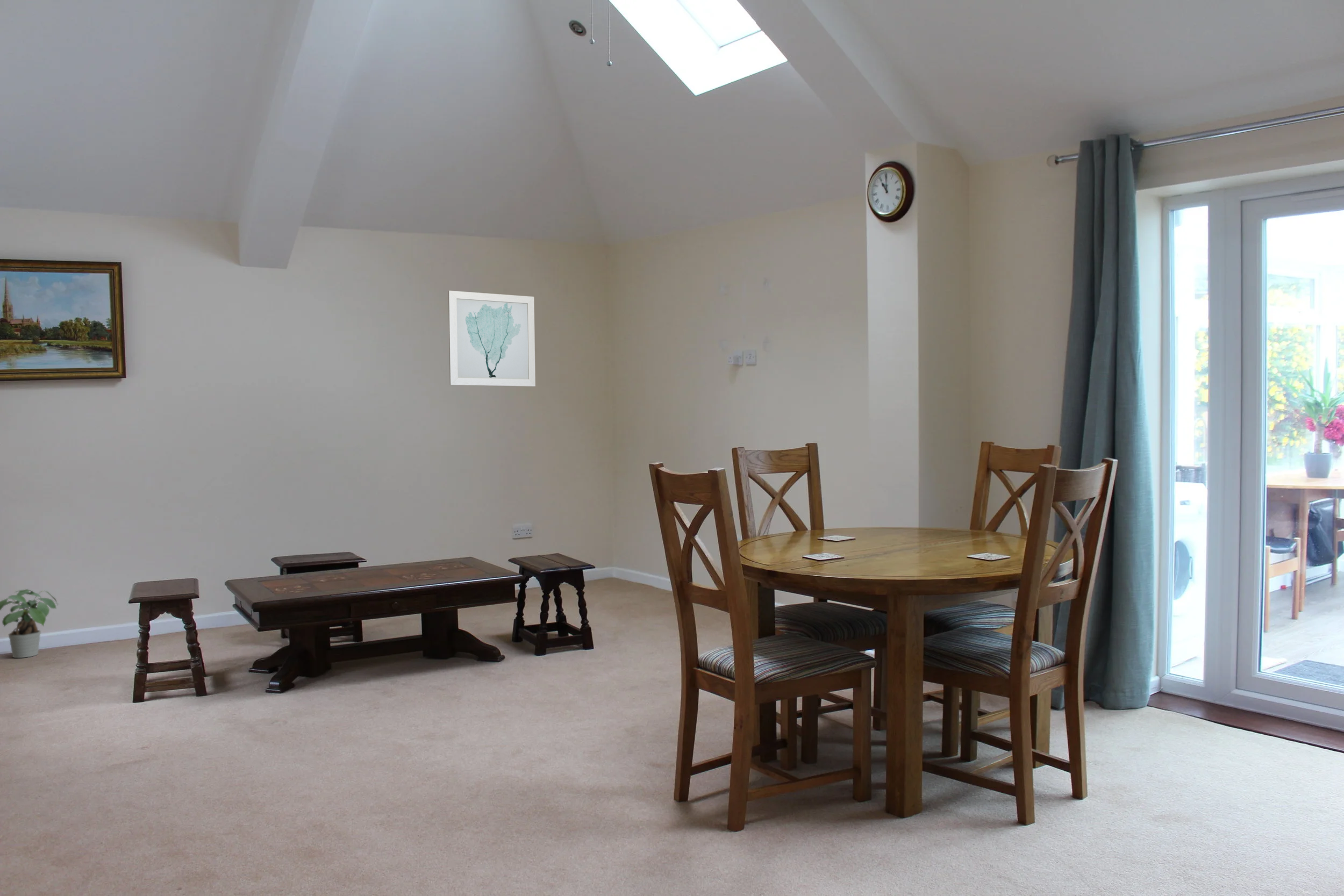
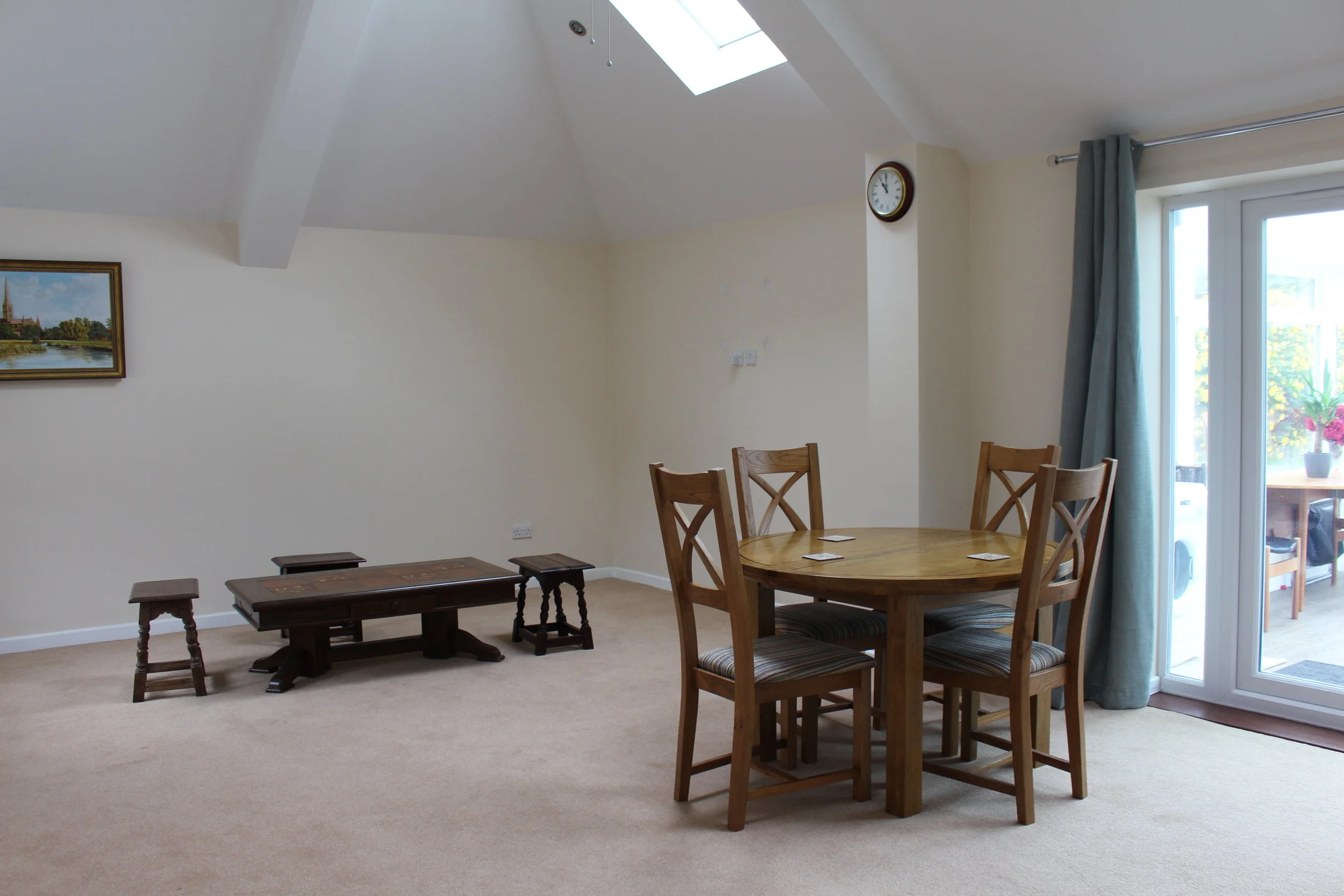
- potted plant [0,589,59,658]
- wall art [448,290,536,387]
